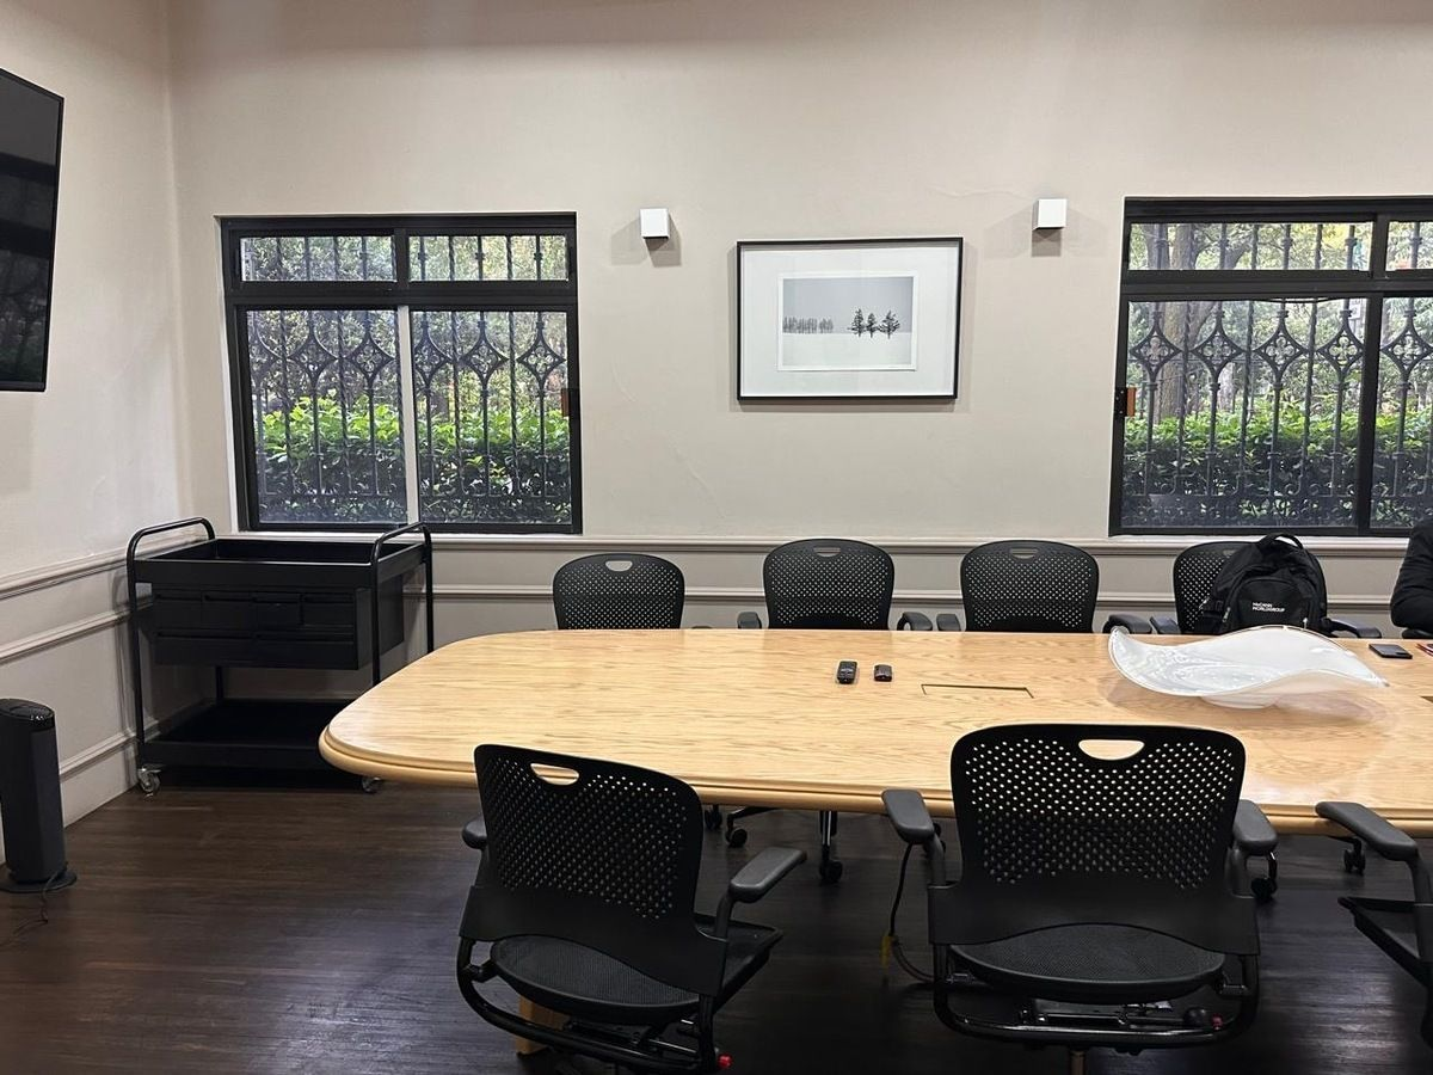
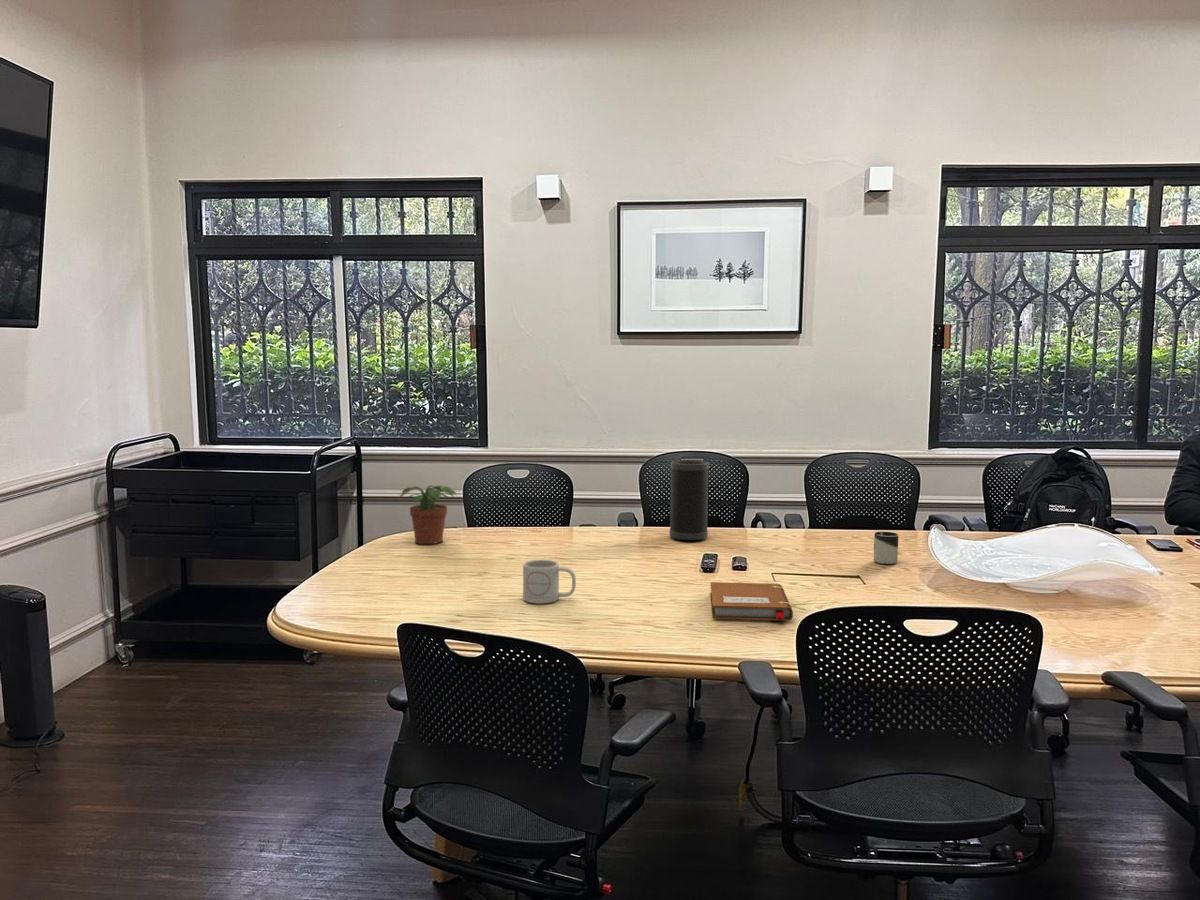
+ cup [873,531,899,565]
+ speaker [669,459,710,541]
+ mug [522,559,577,605]
+ potted plant [398,484,457,545]
+ notebook [709,581,794,622]
